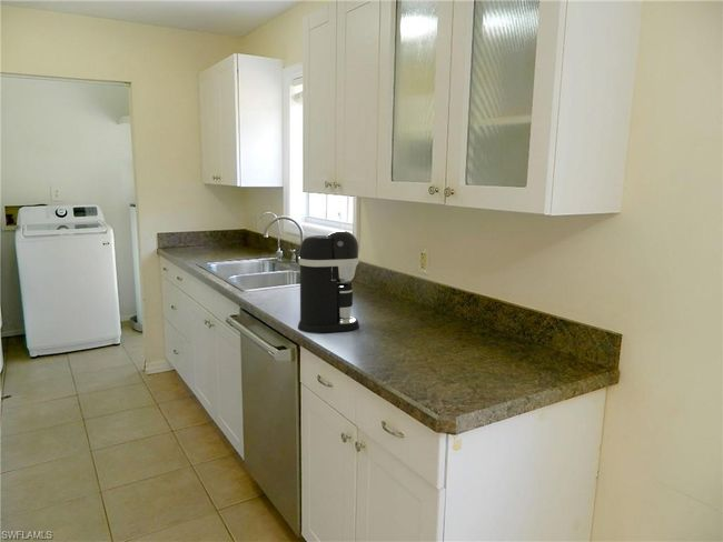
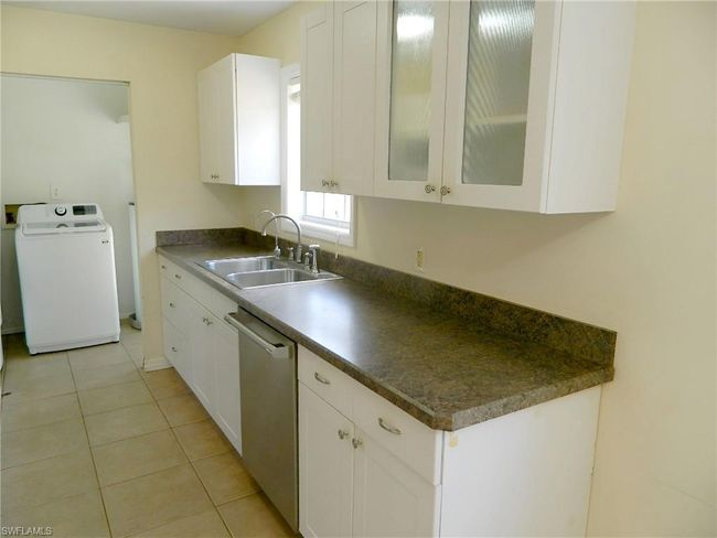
- coffee maker [297,230,360,334]
